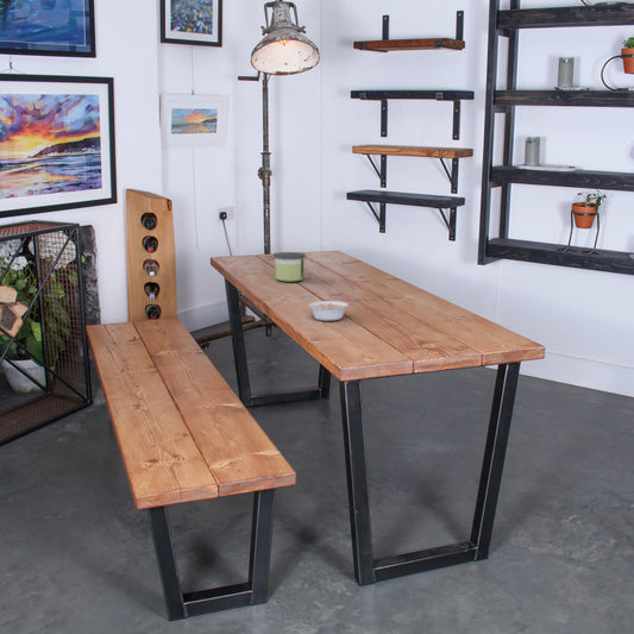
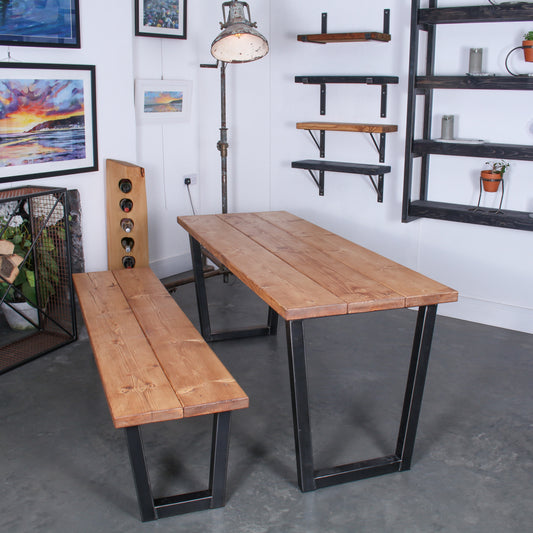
- legume [308,300,351,321]
- candle [272,251,307,283]
